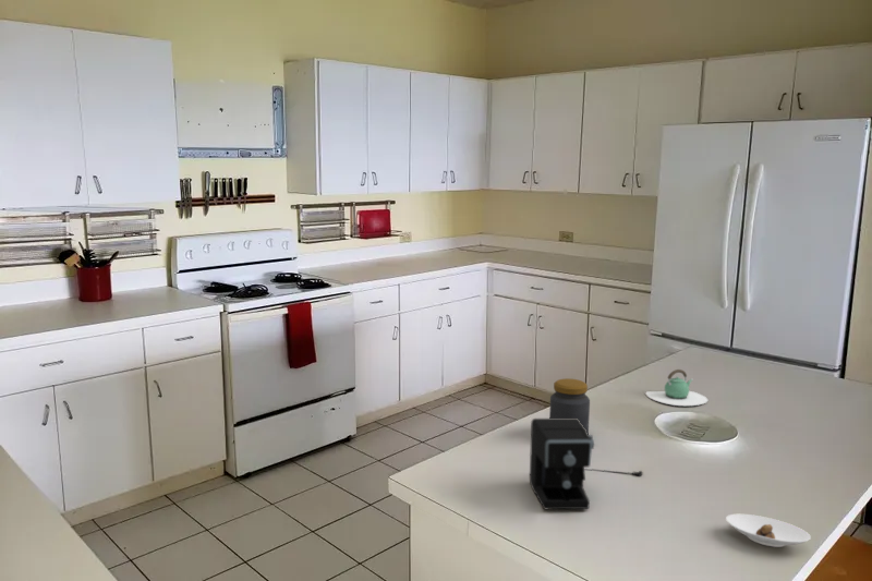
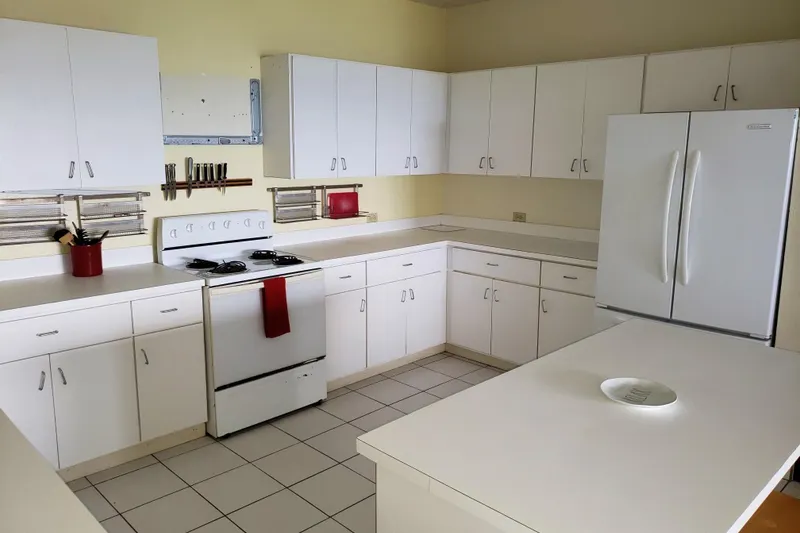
- teapot [644,368,708,407]
- coffee maker [529,417,644,510]
- jar [548,377,591,435]
- saucer [725,513,812,548]
